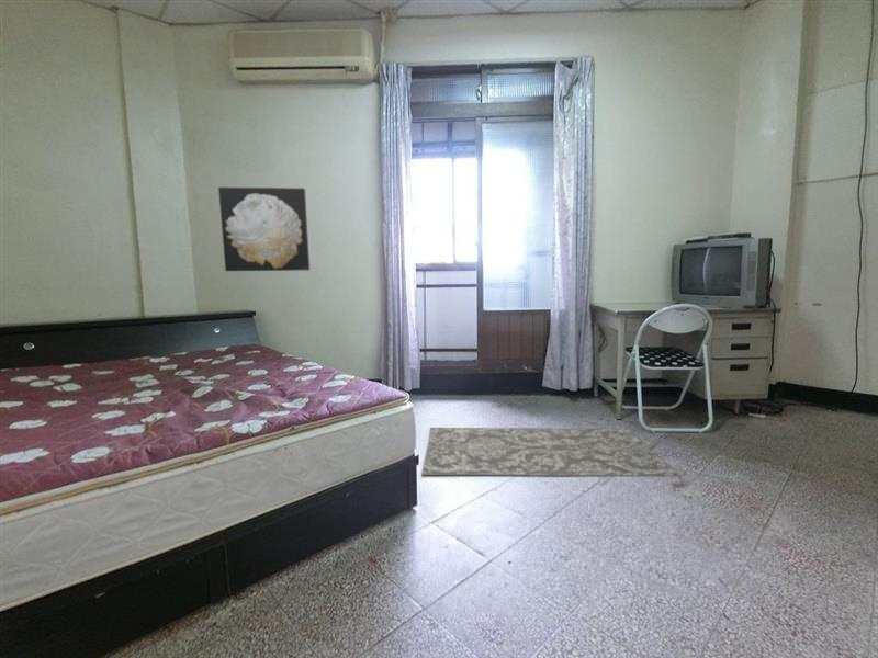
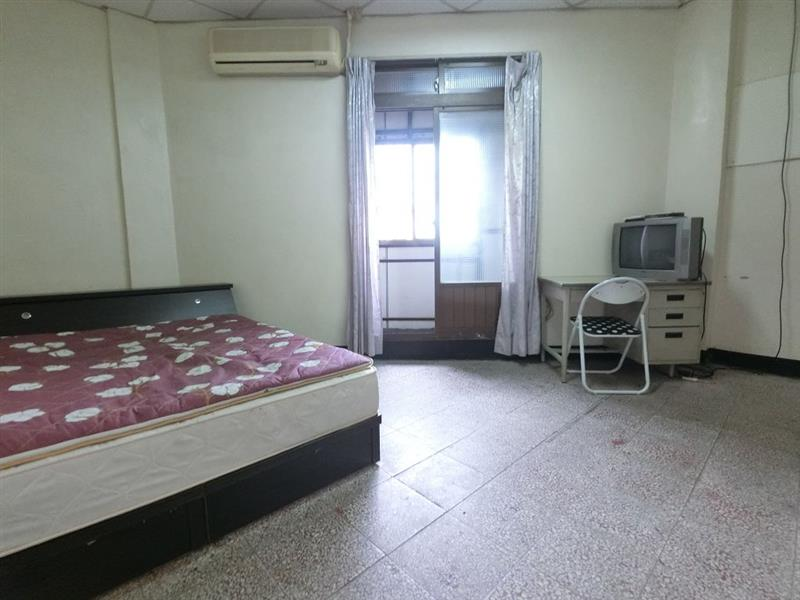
- wall art [217,186,311,272]
- rug [420,427,683,478]
